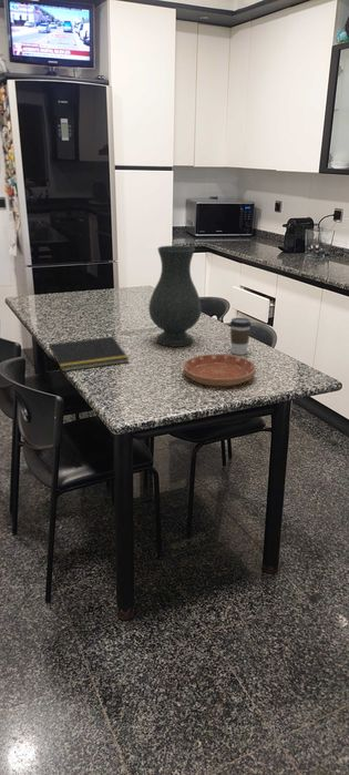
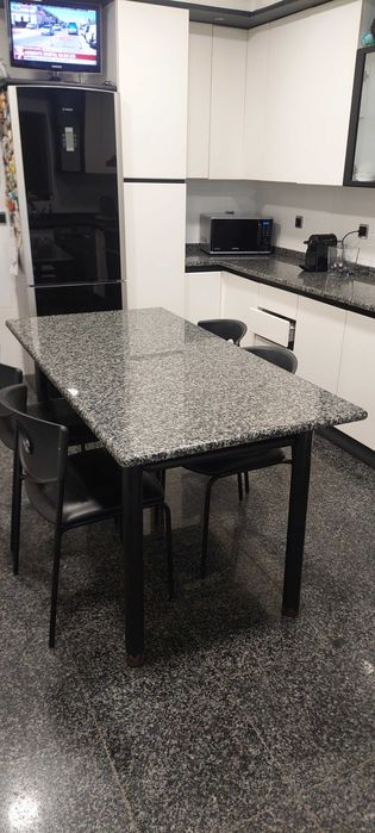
- notepad [48,336,130,373]
- coffee cup [229,316,253,356]
- vase [147,245,203,348]
- saucer [182,354,257,387]
